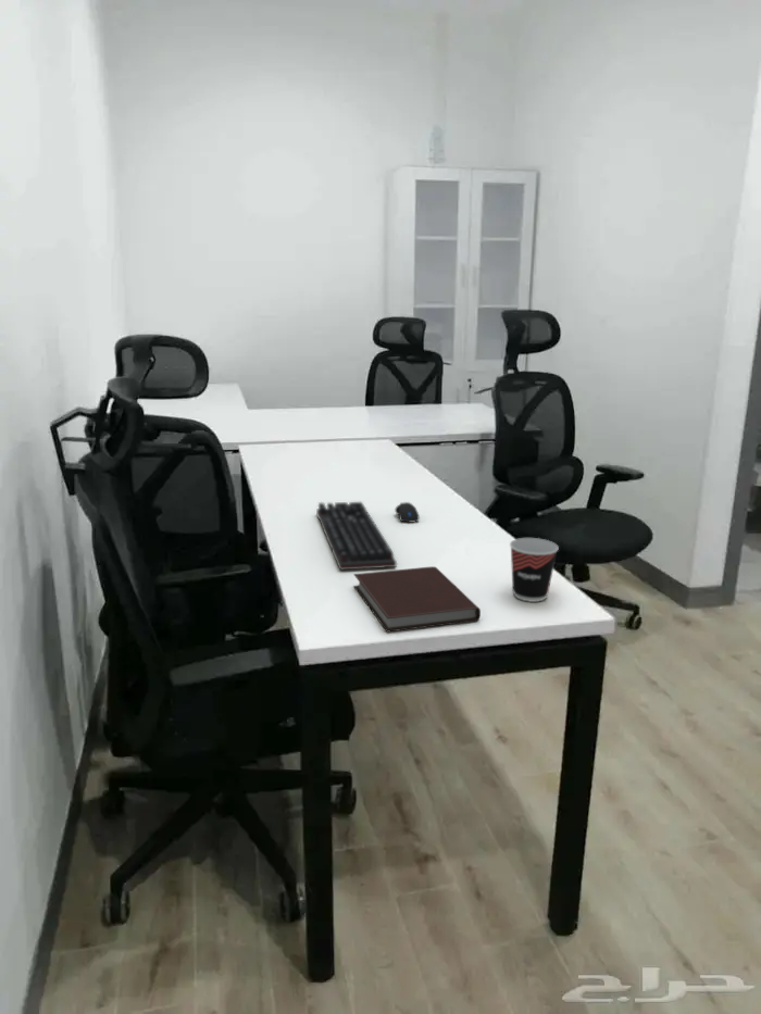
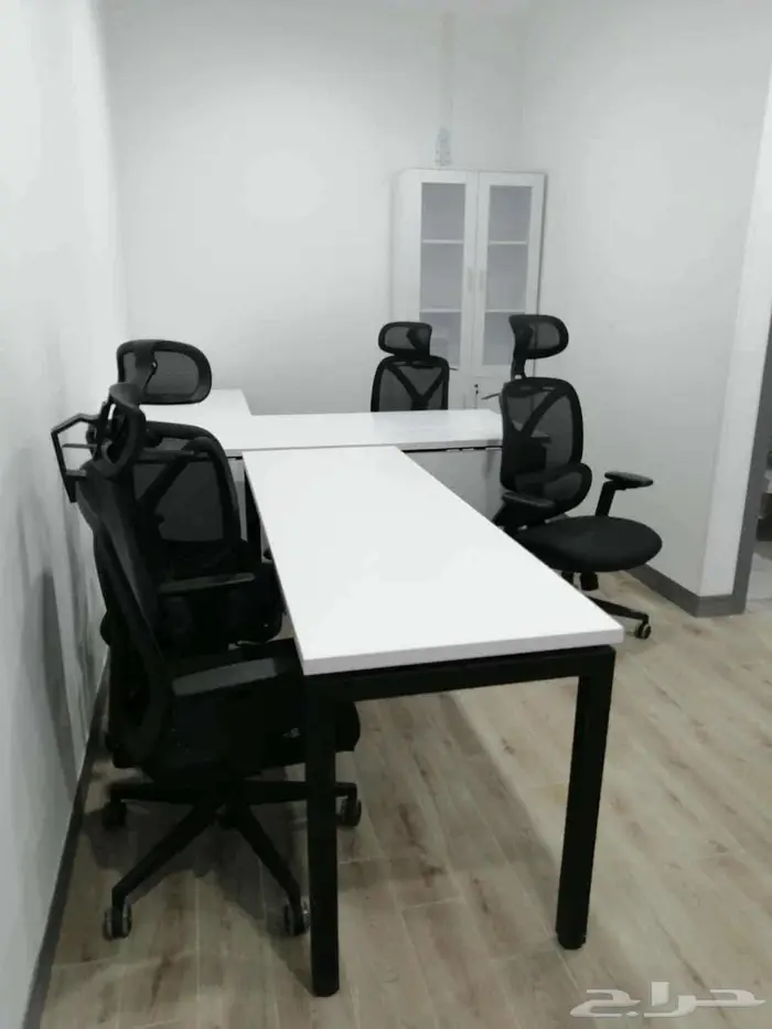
- computer mouse [394,501,421,524]
- cup [509,537,560,603]
- notebook [352,565,482,634]
- keyboard [315,501,398,572]
